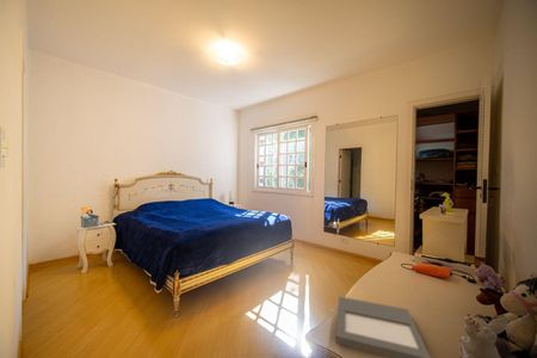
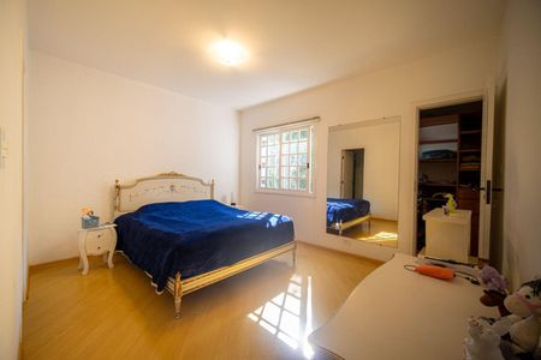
- picture frame [335,295,432,358]
